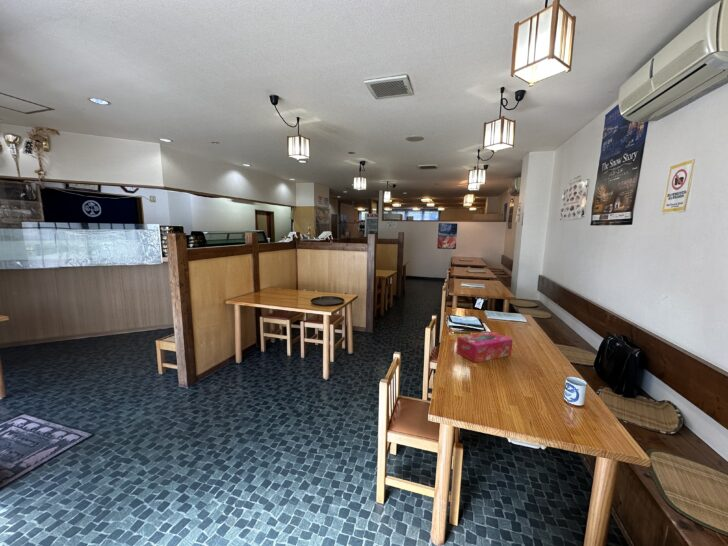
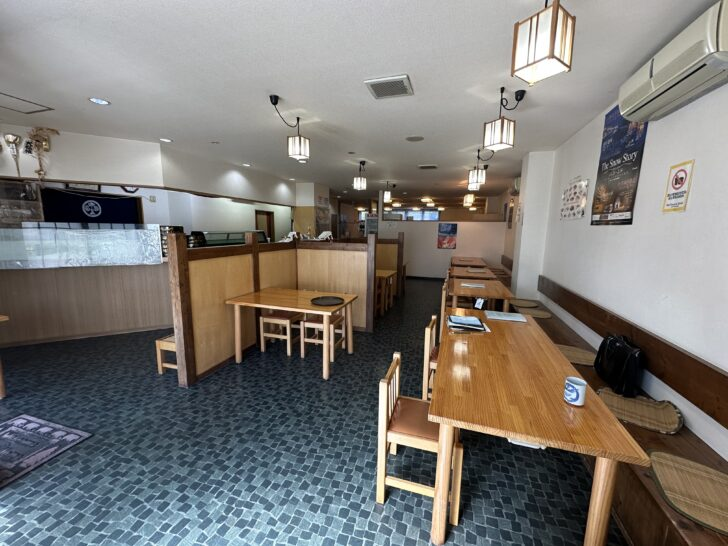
- tissue box [455,330,514,364]
